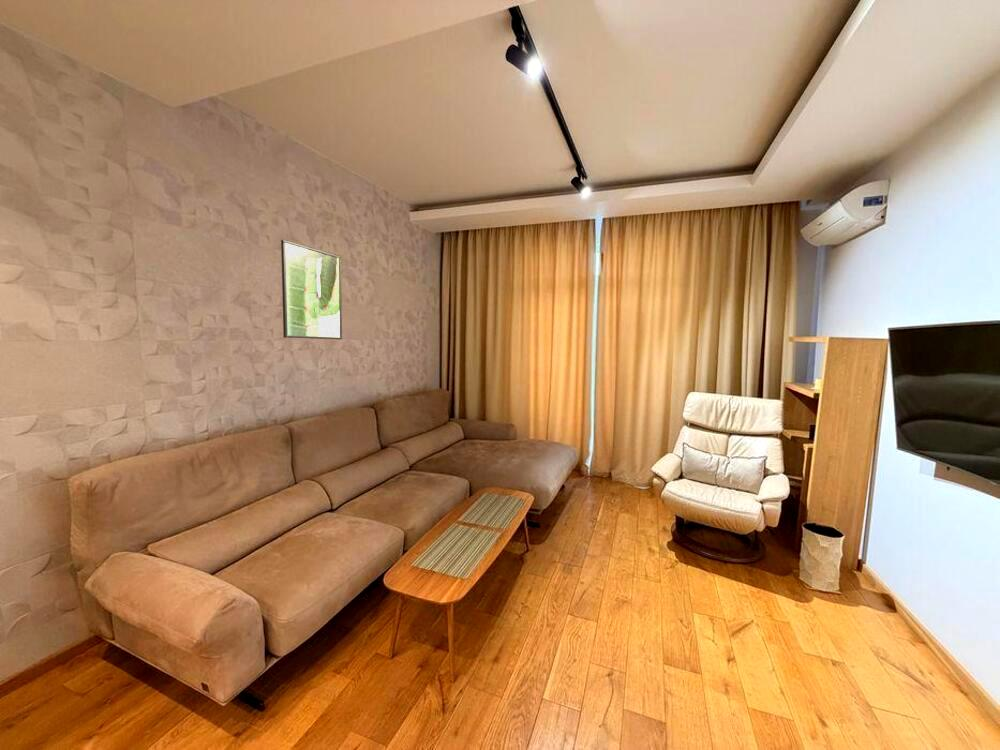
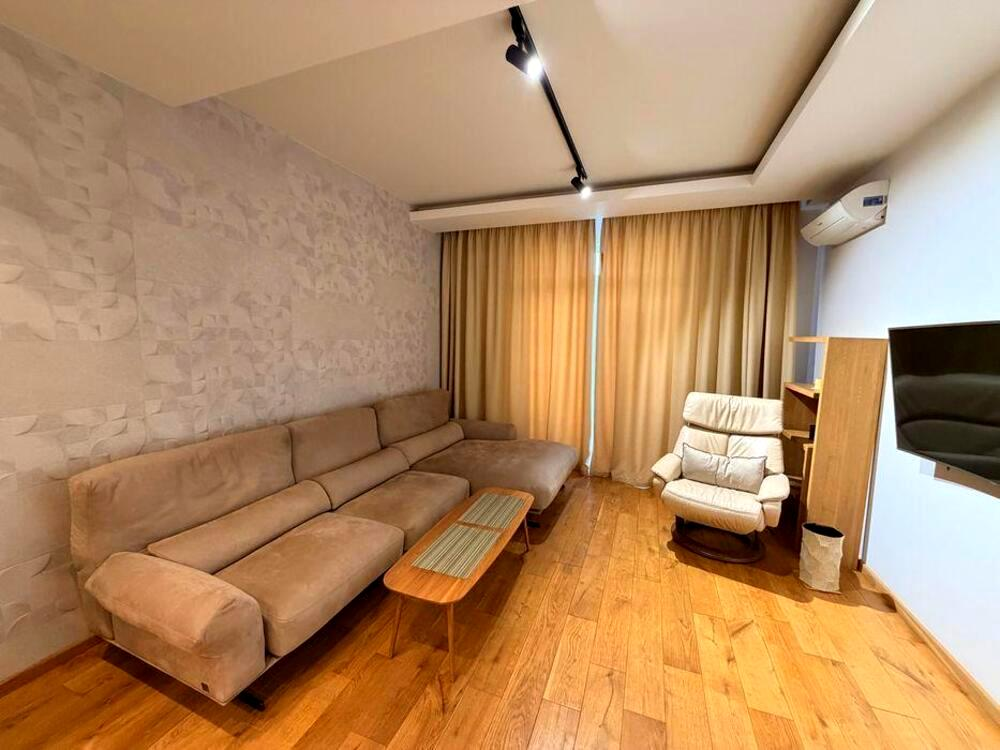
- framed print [280,239,343,340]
